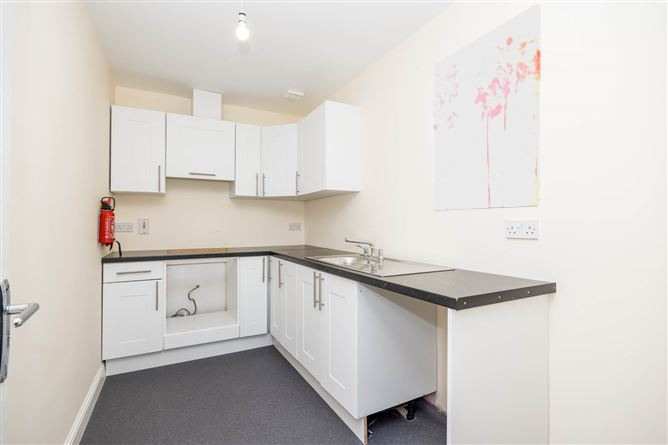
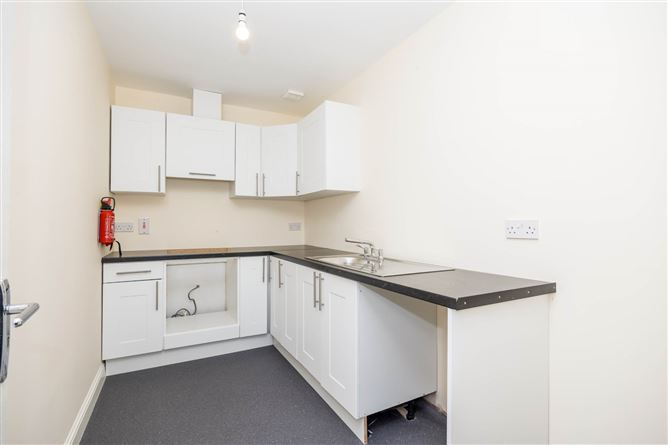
- wall art [432,3,542,211]
